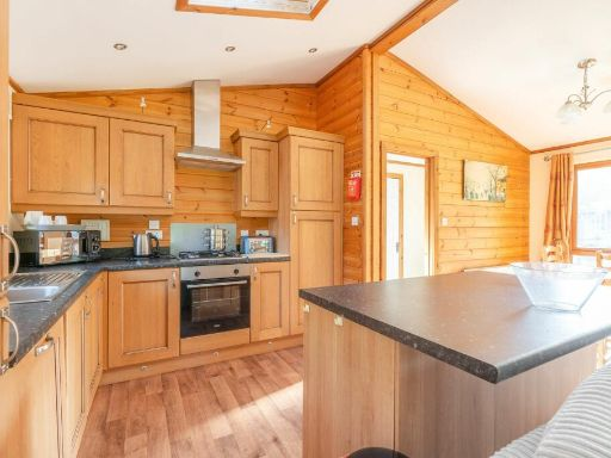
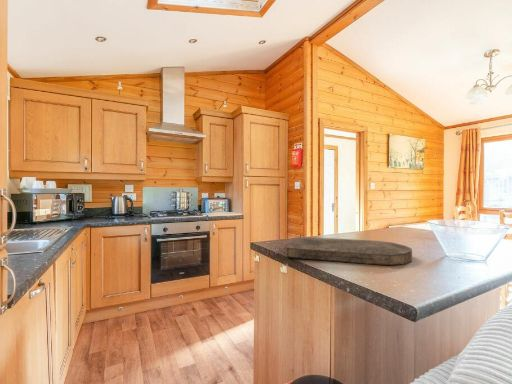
+ cutting board [287,236,413,266]
